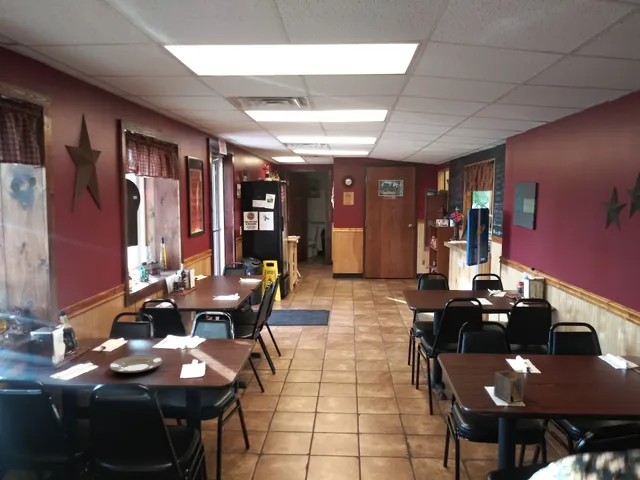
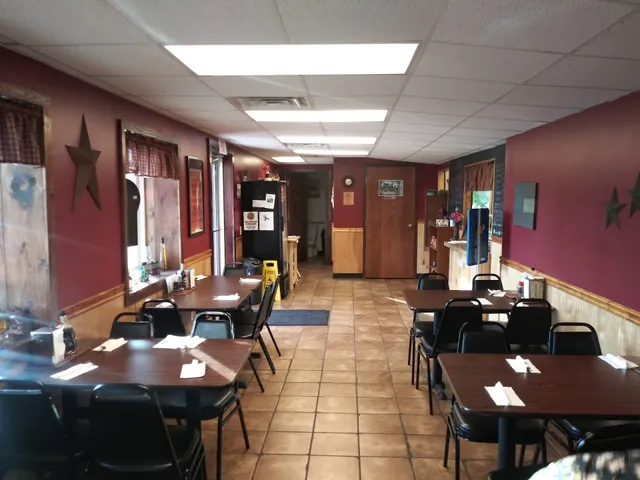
- plate [108,354,163,374]
- napkin holder [493,368,525,405]
